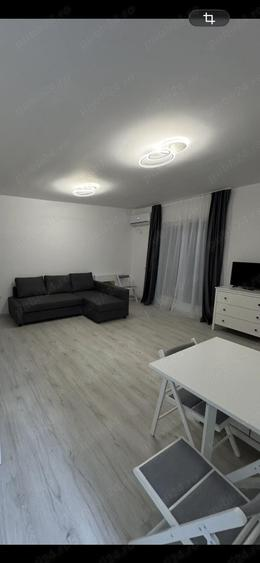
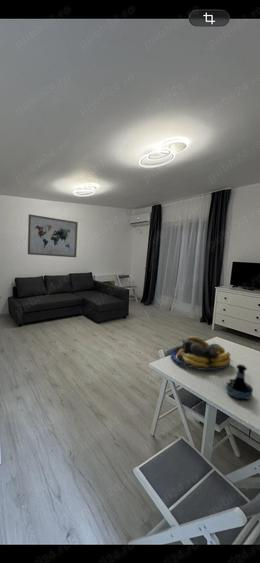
+ tequila bottle [225,363,254,401]
+ fruit bowl [170,336,232,371]
+ wall art [27,213,79,258]
